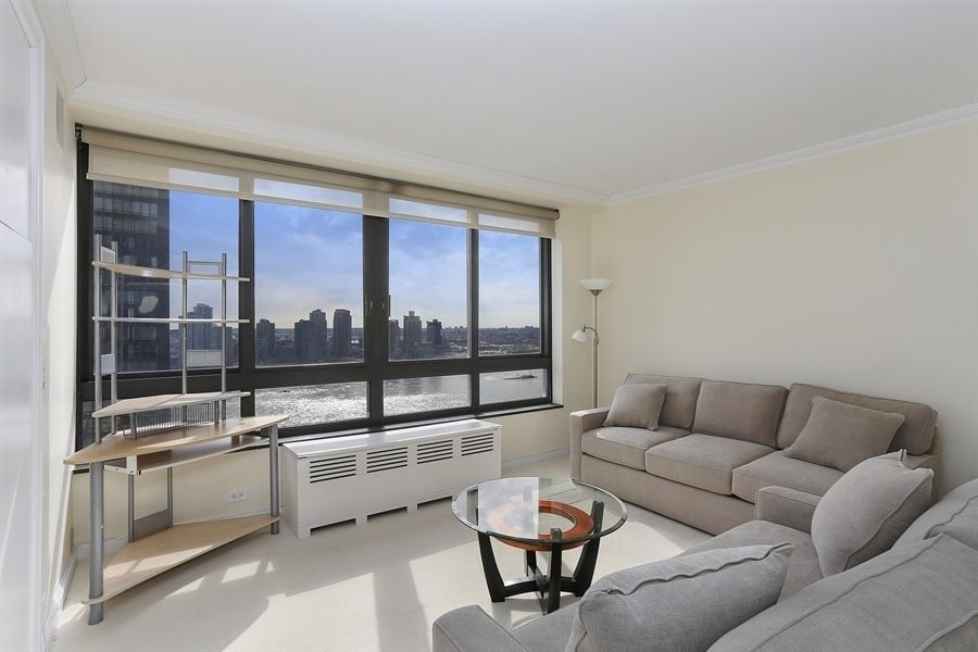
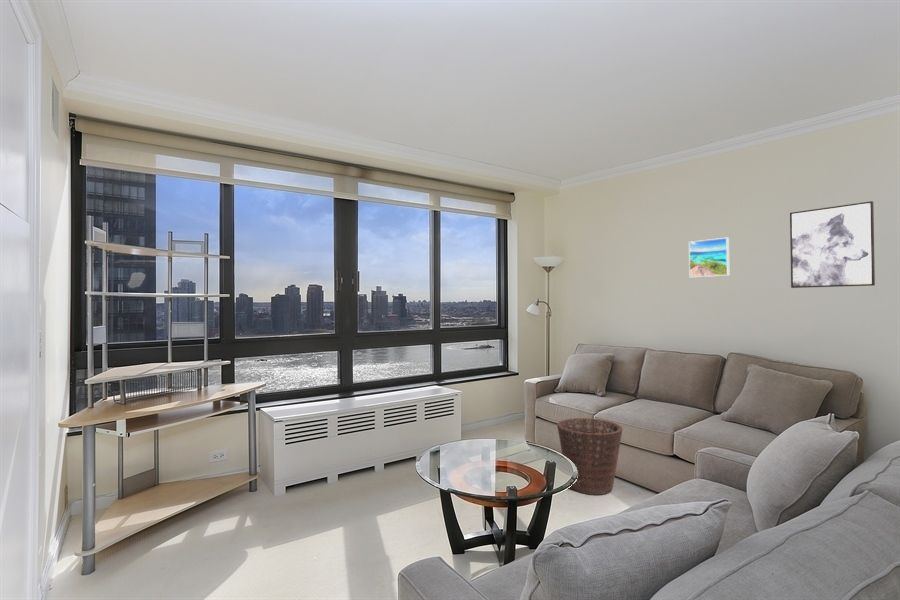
+ wall art [789,200,876,289]
+ basket [556,417,623,496]
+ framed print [688,237,730,278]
